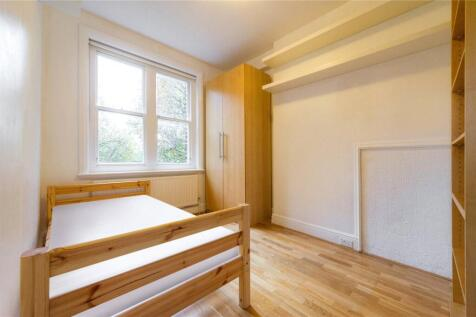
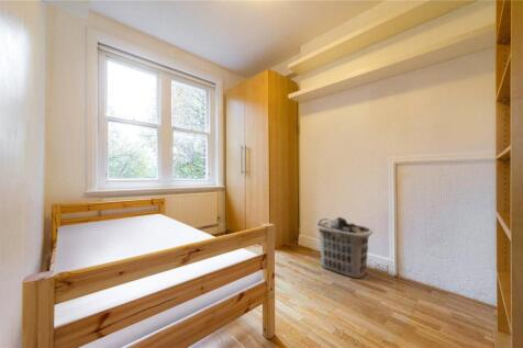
+ clothes hamper [314,216,374,279]
